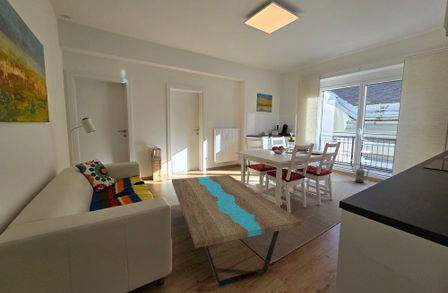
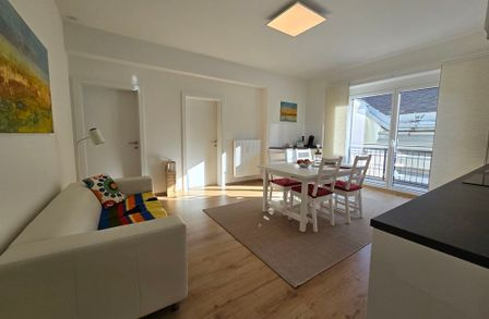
- coffee table [171,174,303,288]
- watering can [351,163,371,184]
